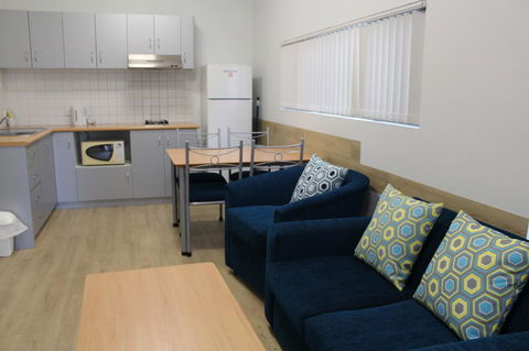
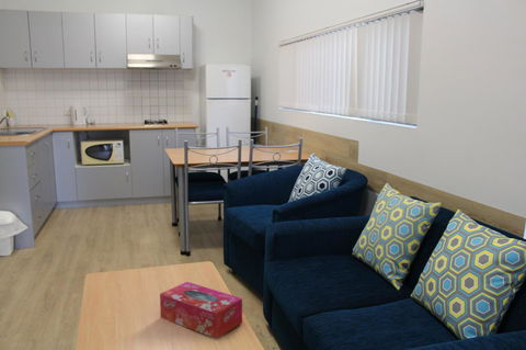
+ tissue box [159,281,243,340]
